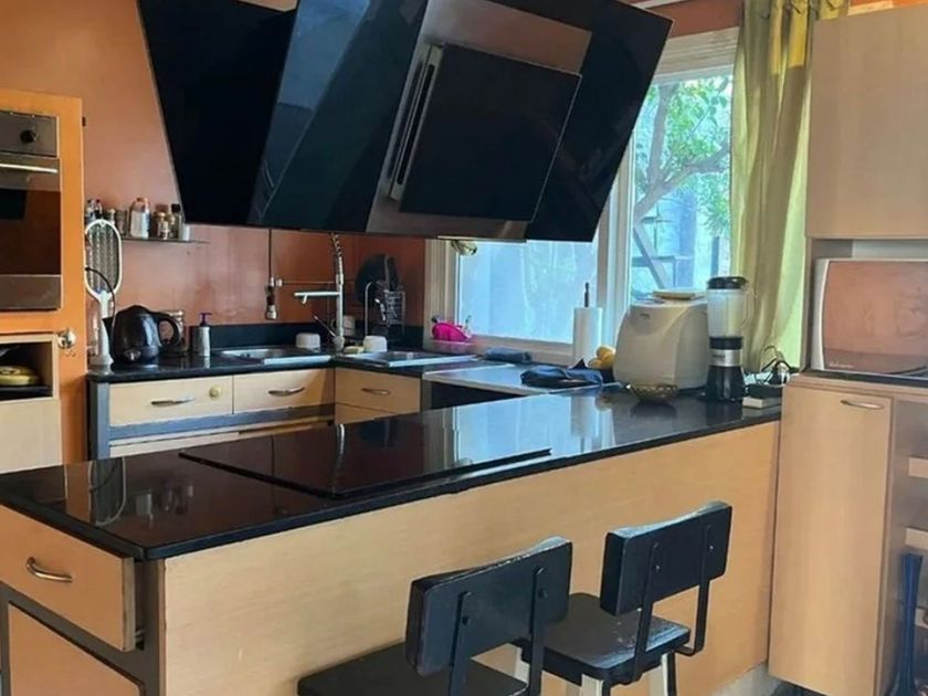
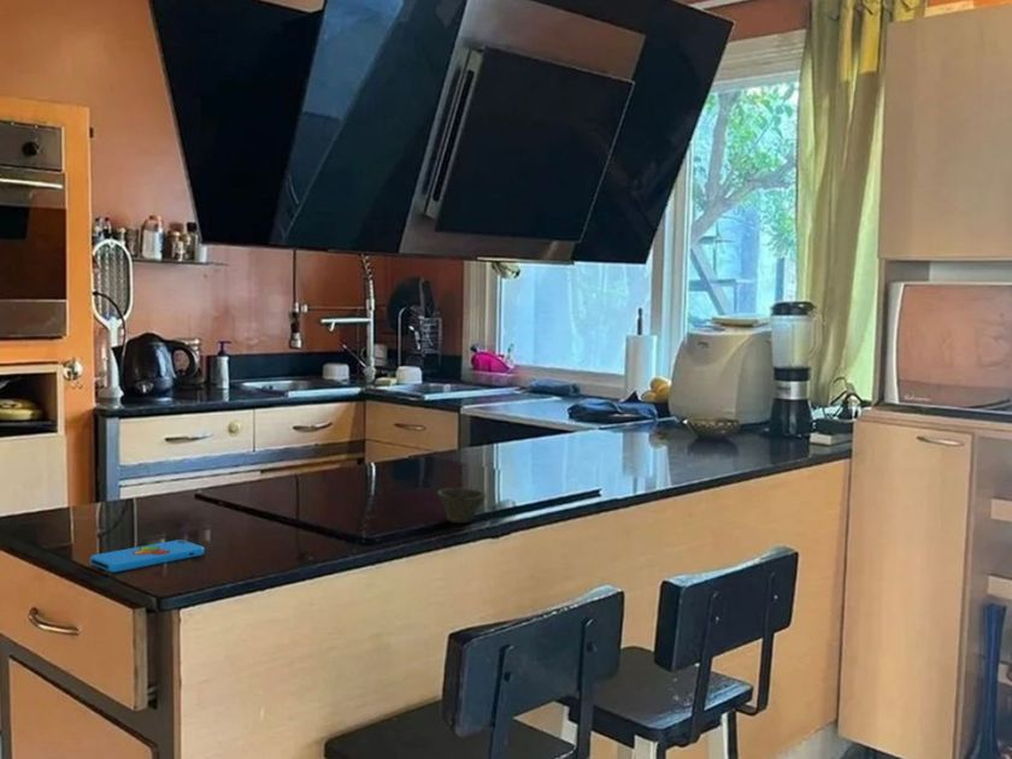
+ smartphone [89,539,205,573]
+ cup [436,487,488,524]
